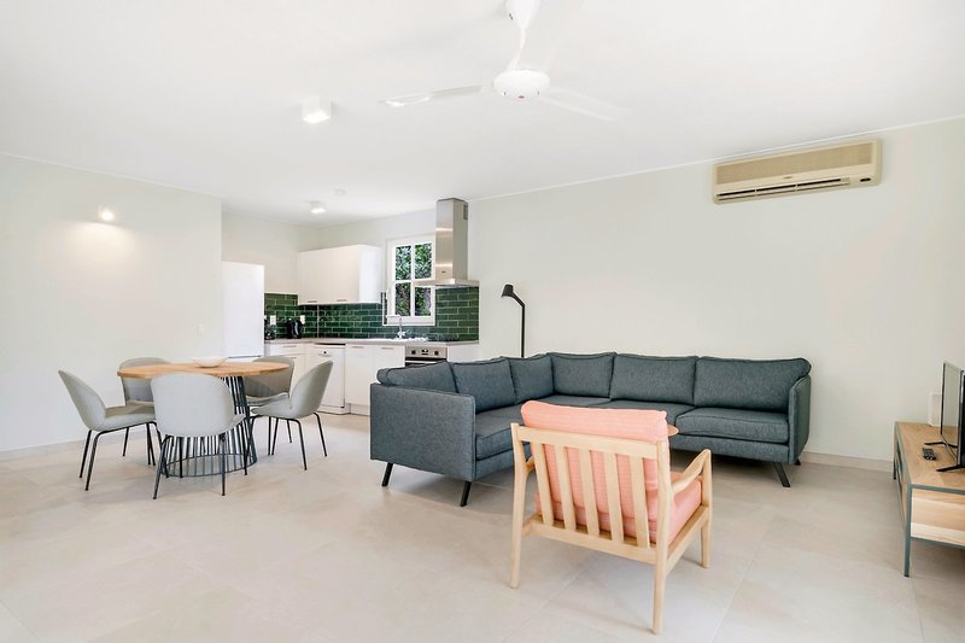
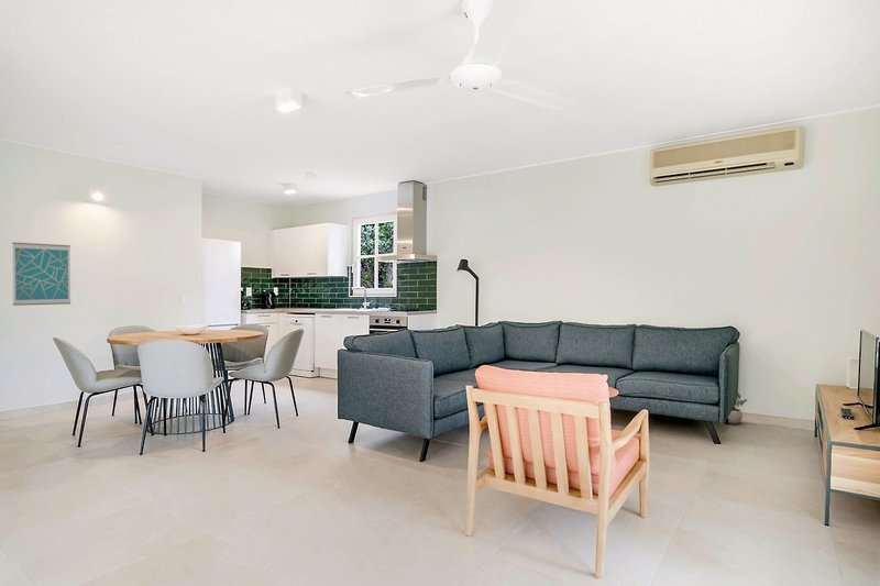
+ potted plant [727,391,748,425]
+ wall art [11,241,72,307]
